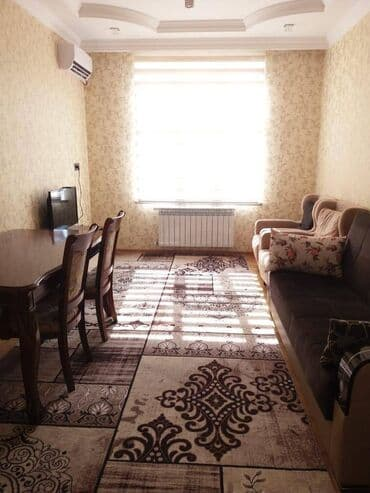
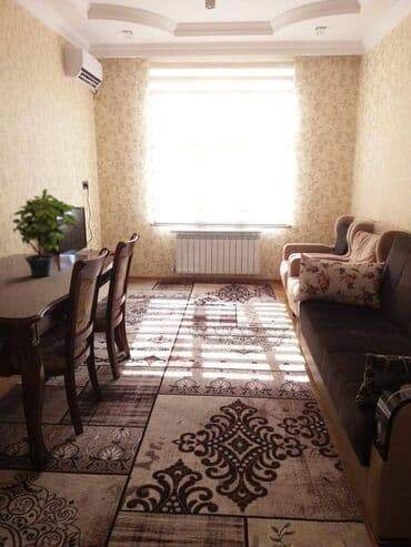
+ potted plant [11,188,79,277]
